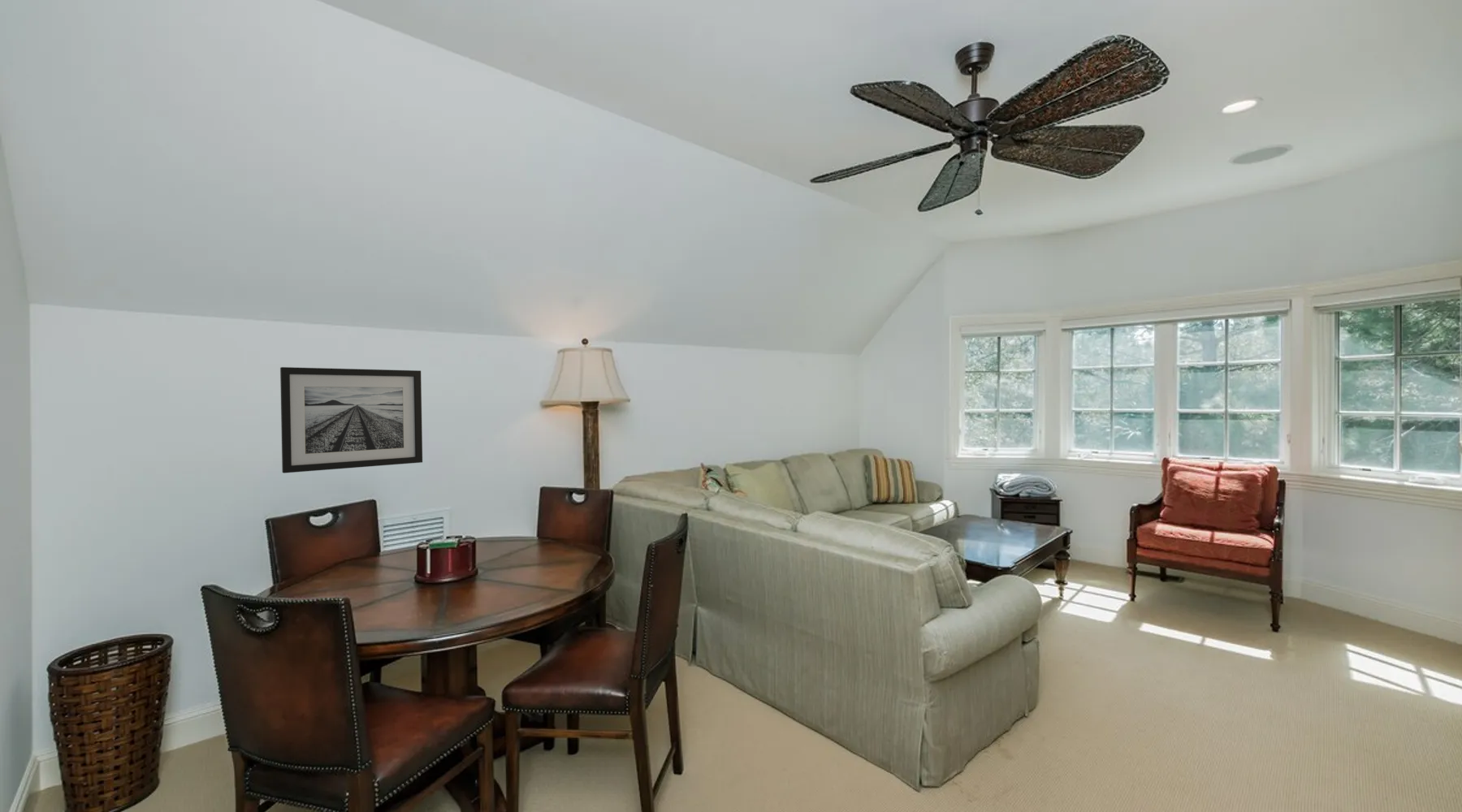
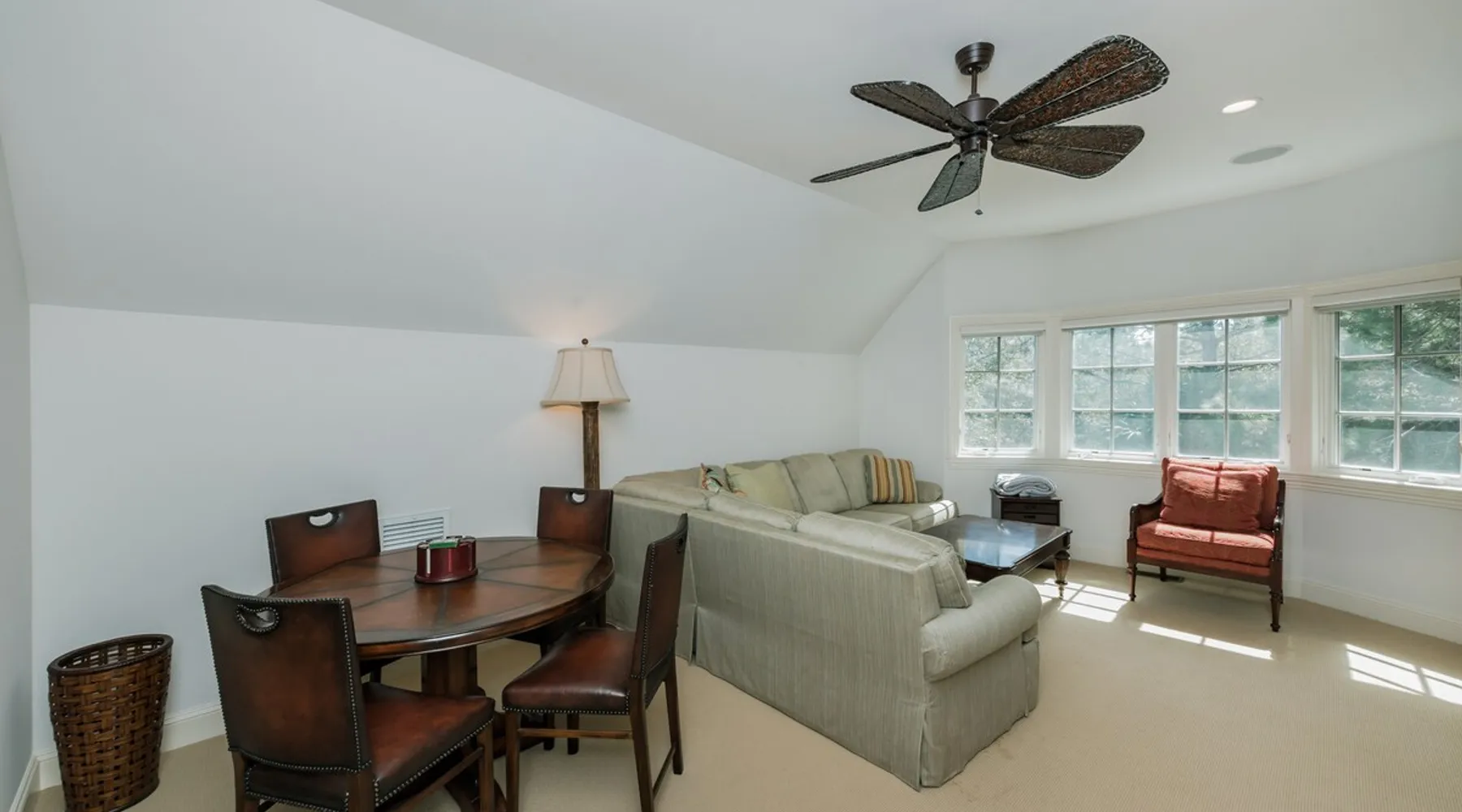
- wall art [279,366,423,474]
